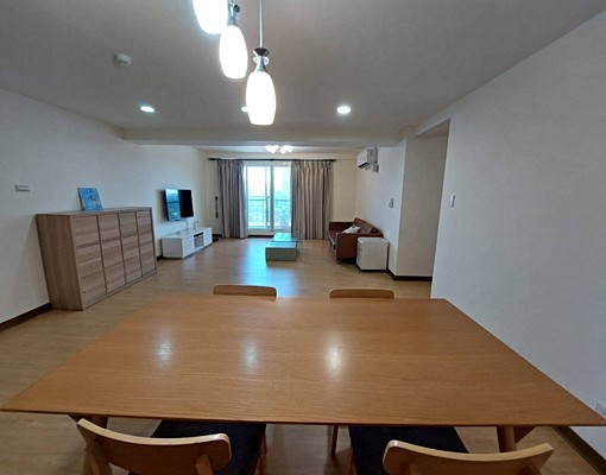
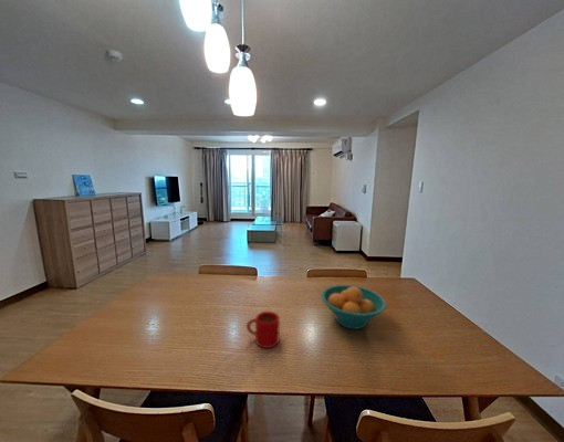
+ fruit bowl [320,284,387,330]
+ mug [246,311,281,349]
